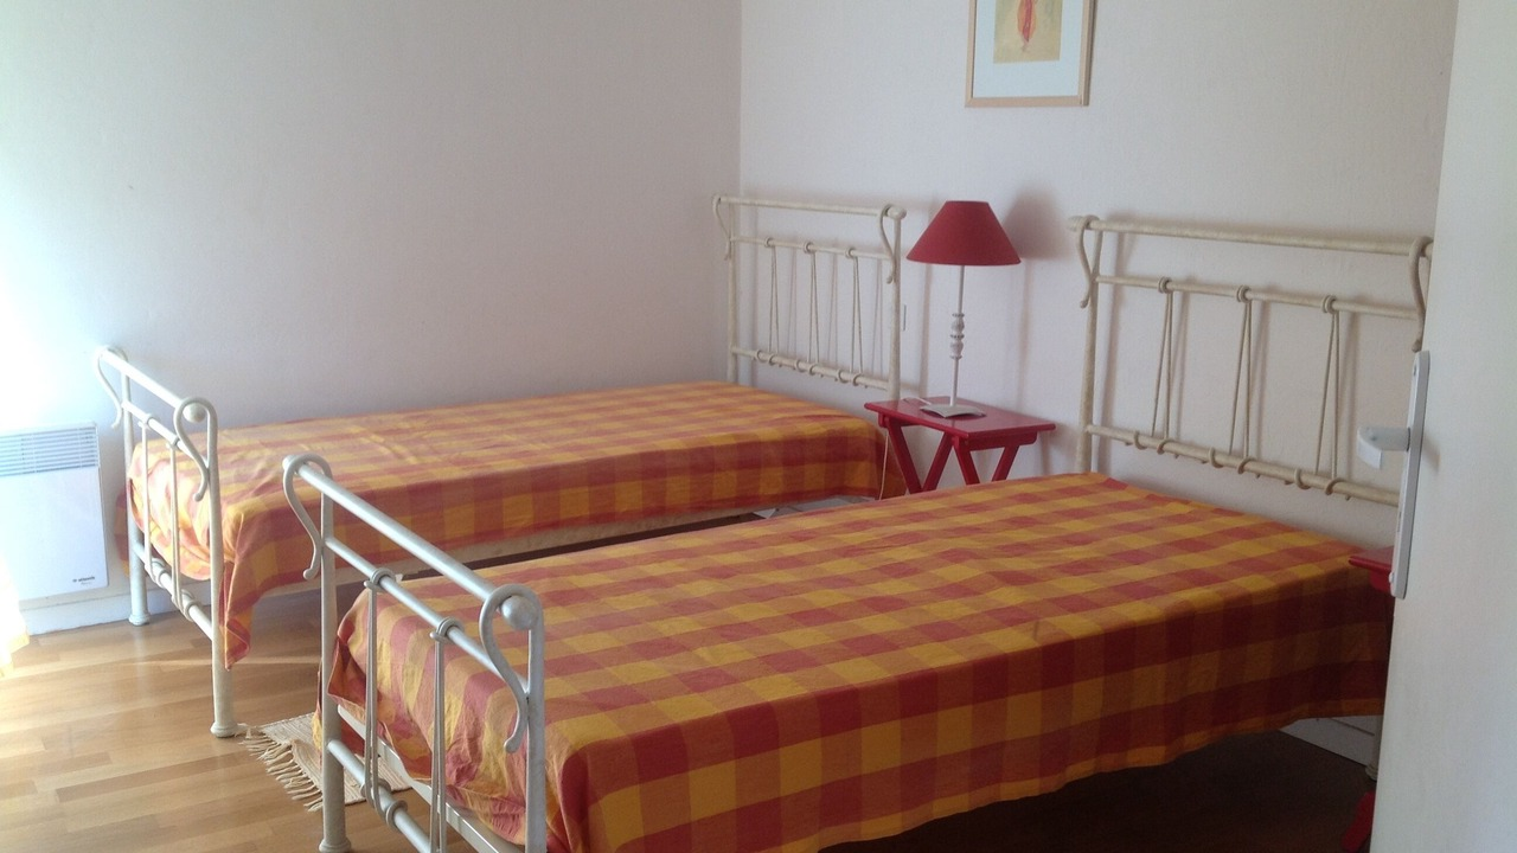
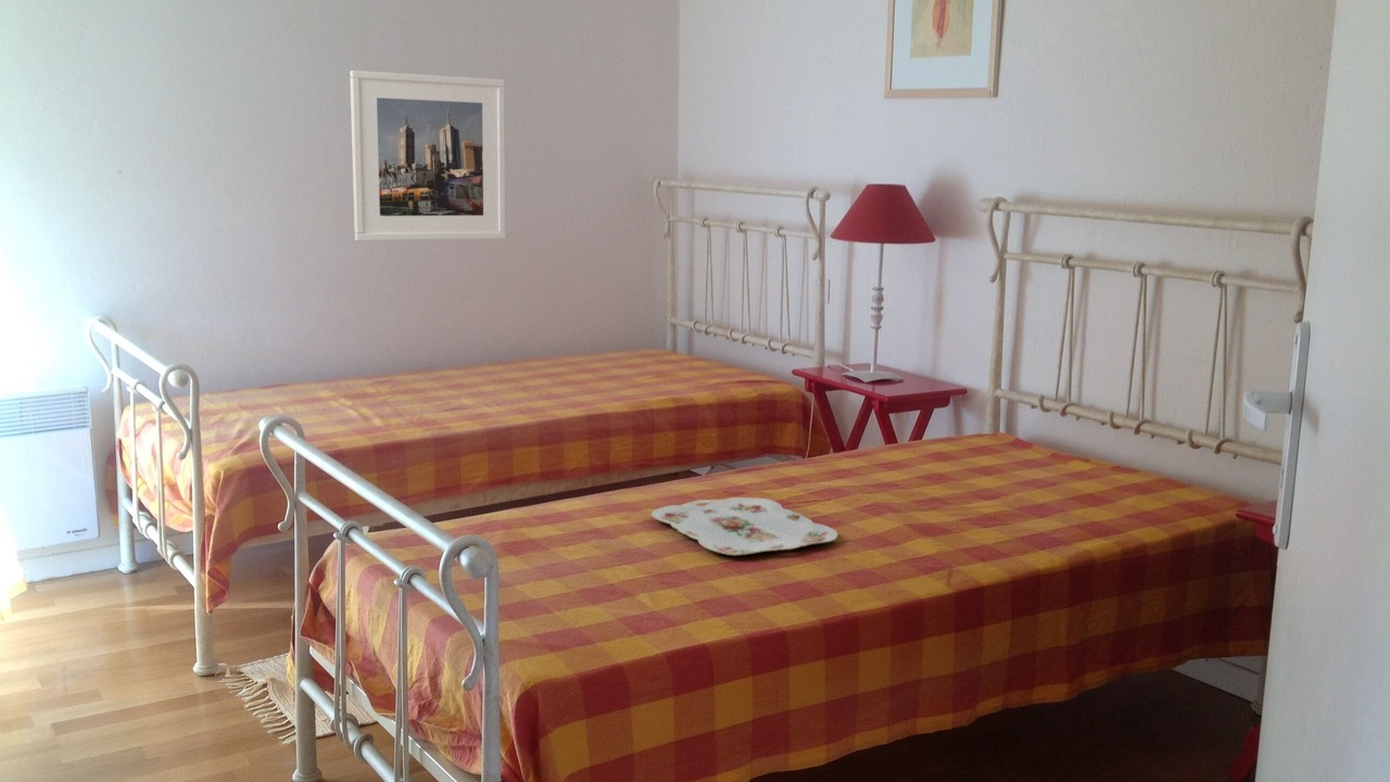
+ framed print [349,70,506,242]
+ serving tray [650,496,838,557]
